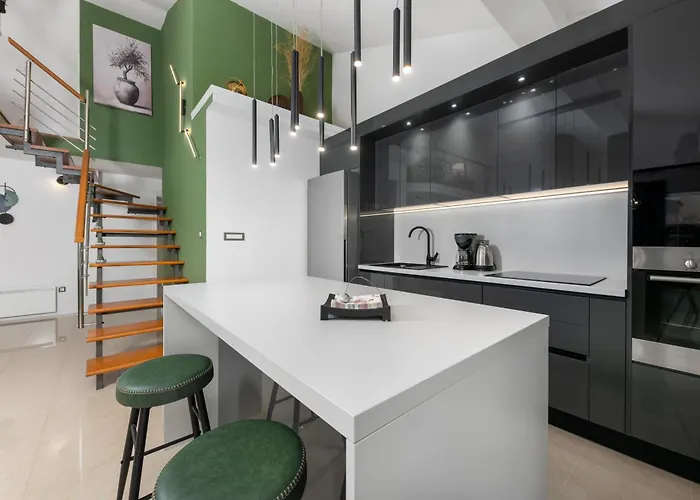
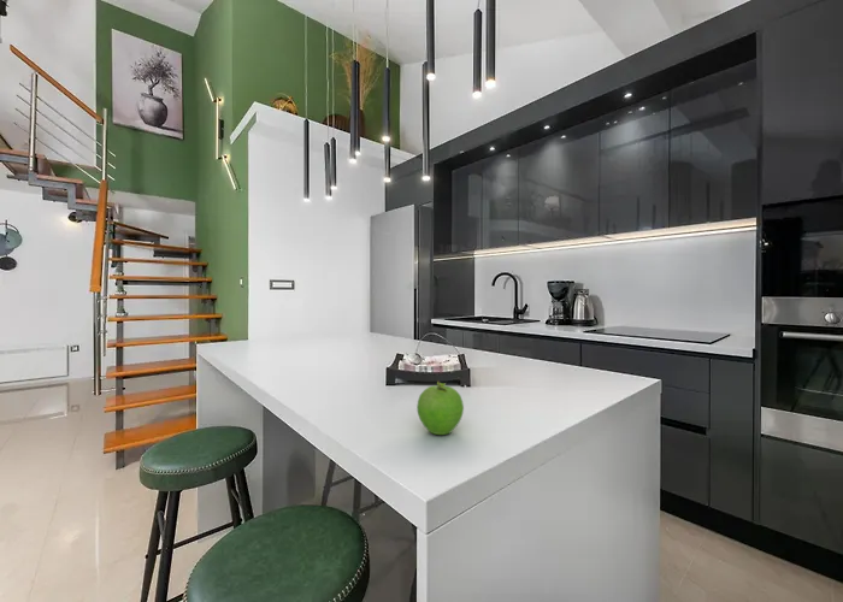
+ fruit [415,379,465,436]
